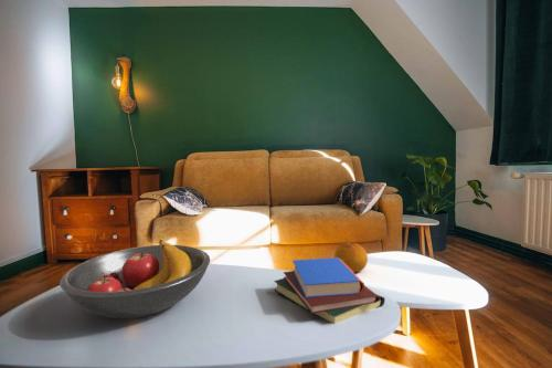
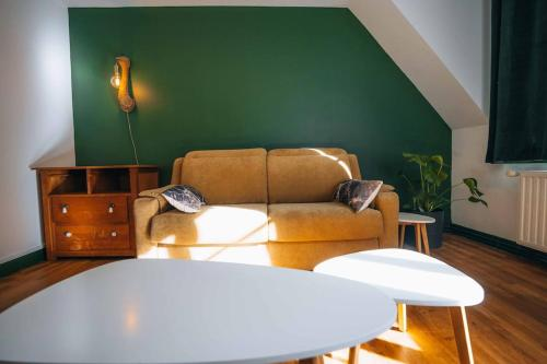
- fruit bowl [59,239,211,319]
- book [273,256,386,325]
- fruit [333,241,369,273]
